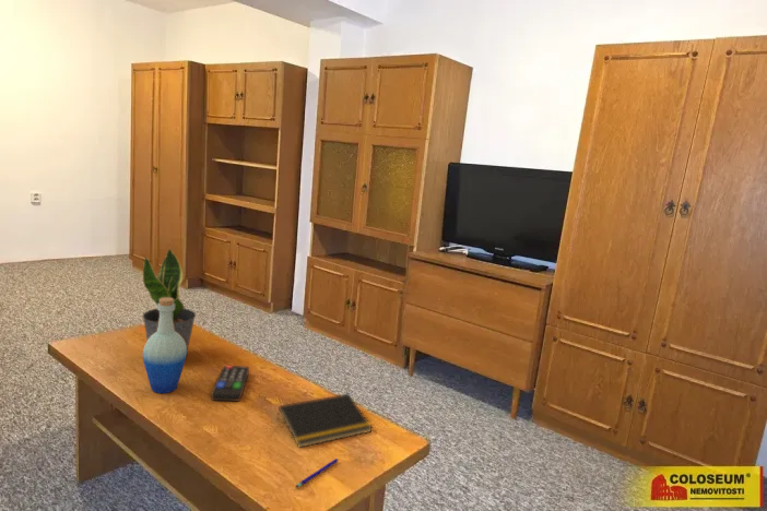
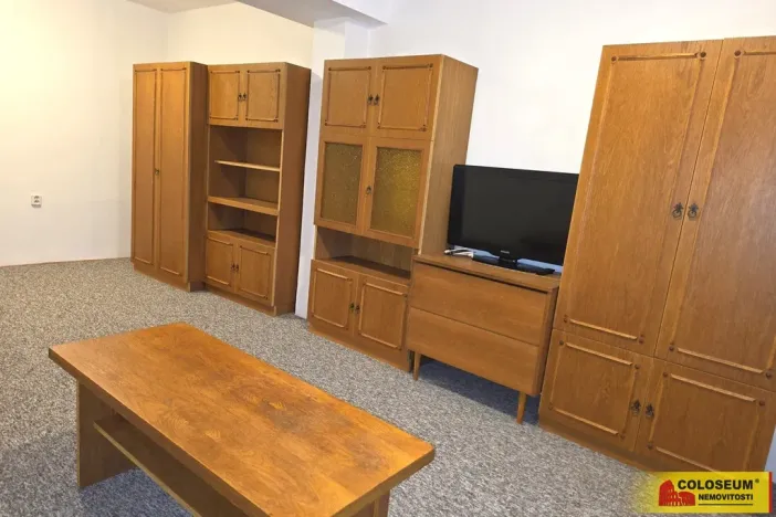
- bottle [142,297,188,394]
- notepad [275,393,374,449]
- potted plant [142,247,197,358]
- remote control [210,365,250,402]
- pen [294,457,339,489]
